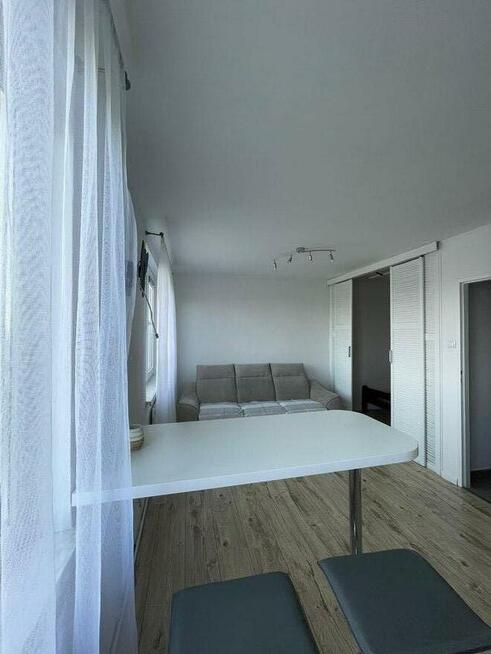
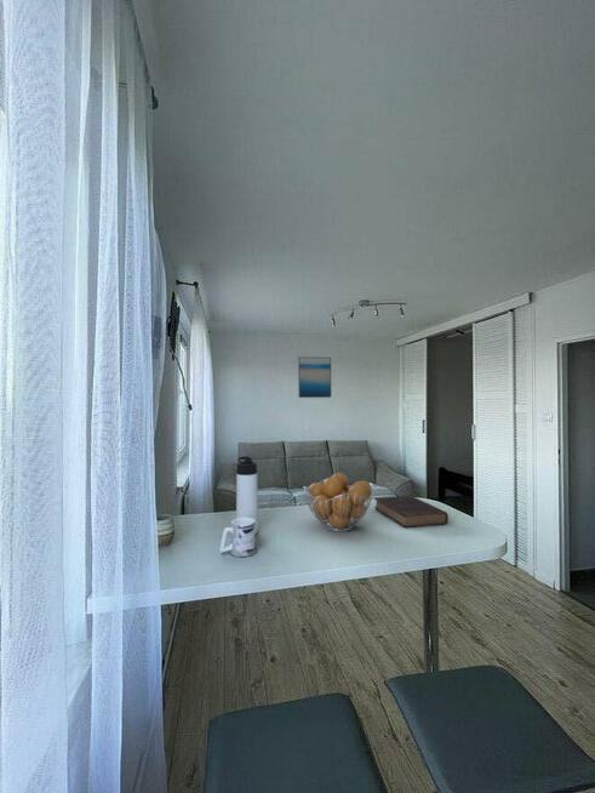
+ thermos bottle [235,456,259,535]
+ mug [218,518,257,558]
+ fruit basket [302,472,374,532]
+ book [373,495,450,529]
+ wall art [297,355,332,399]
